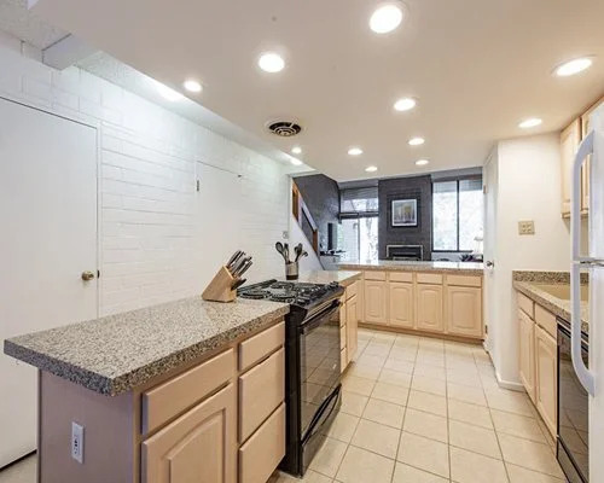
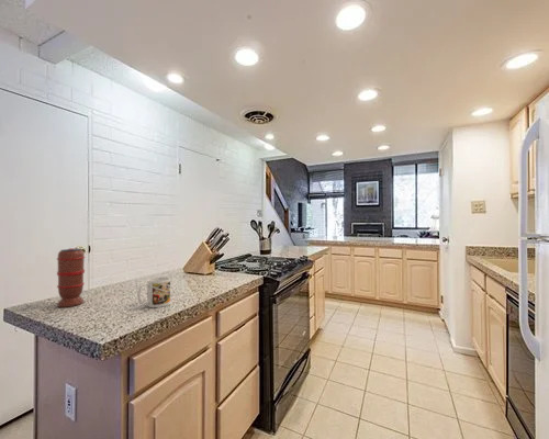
+ mug [136,275,171,308]
+ spice grinder [56,247,86,308]
